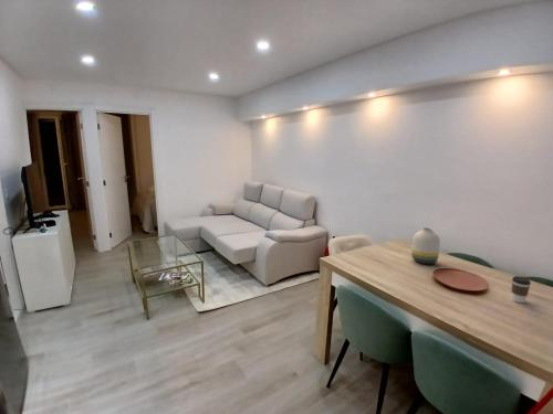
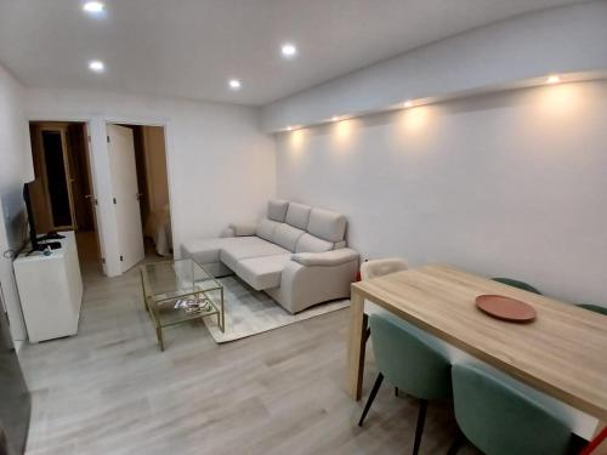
- coffee cup [510,275,532,304]
- vase [410,226,441,265]
